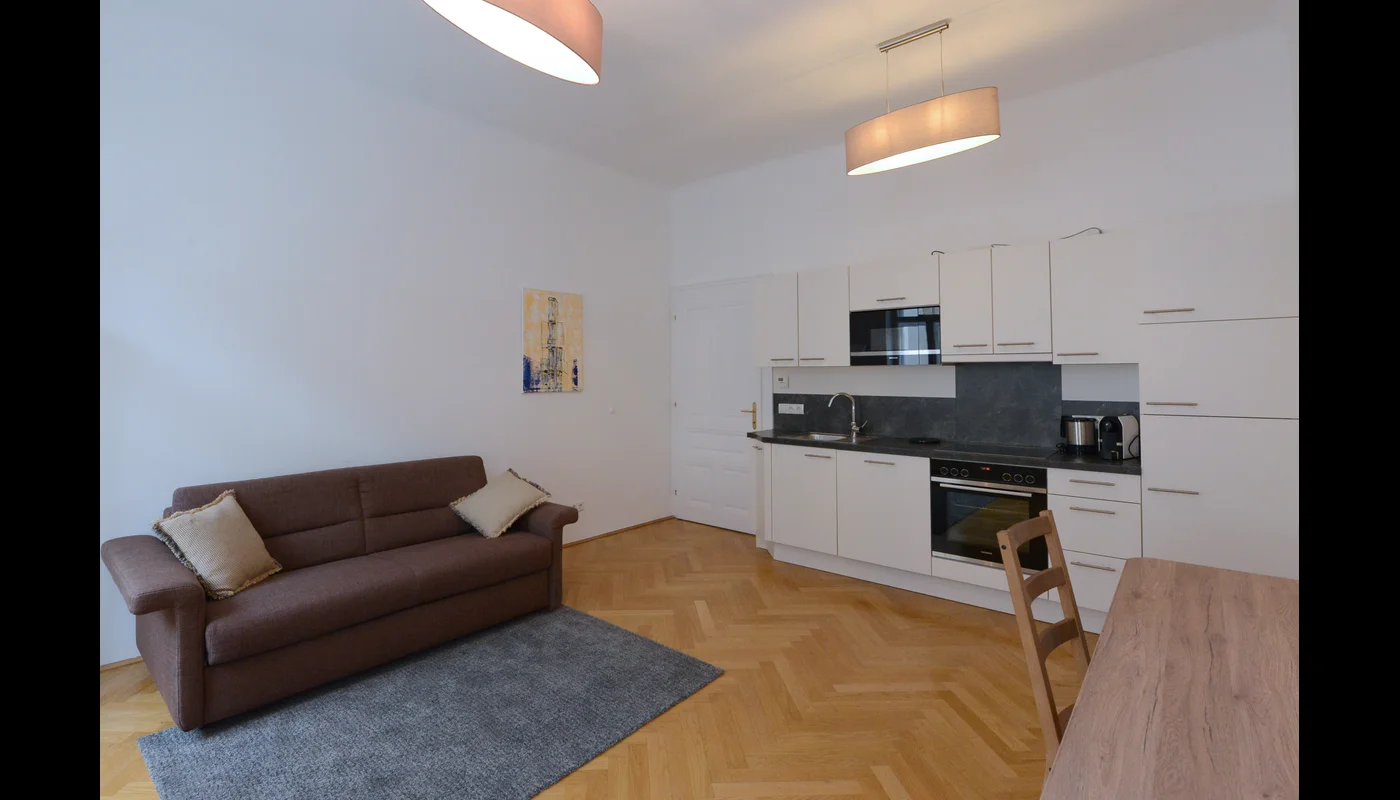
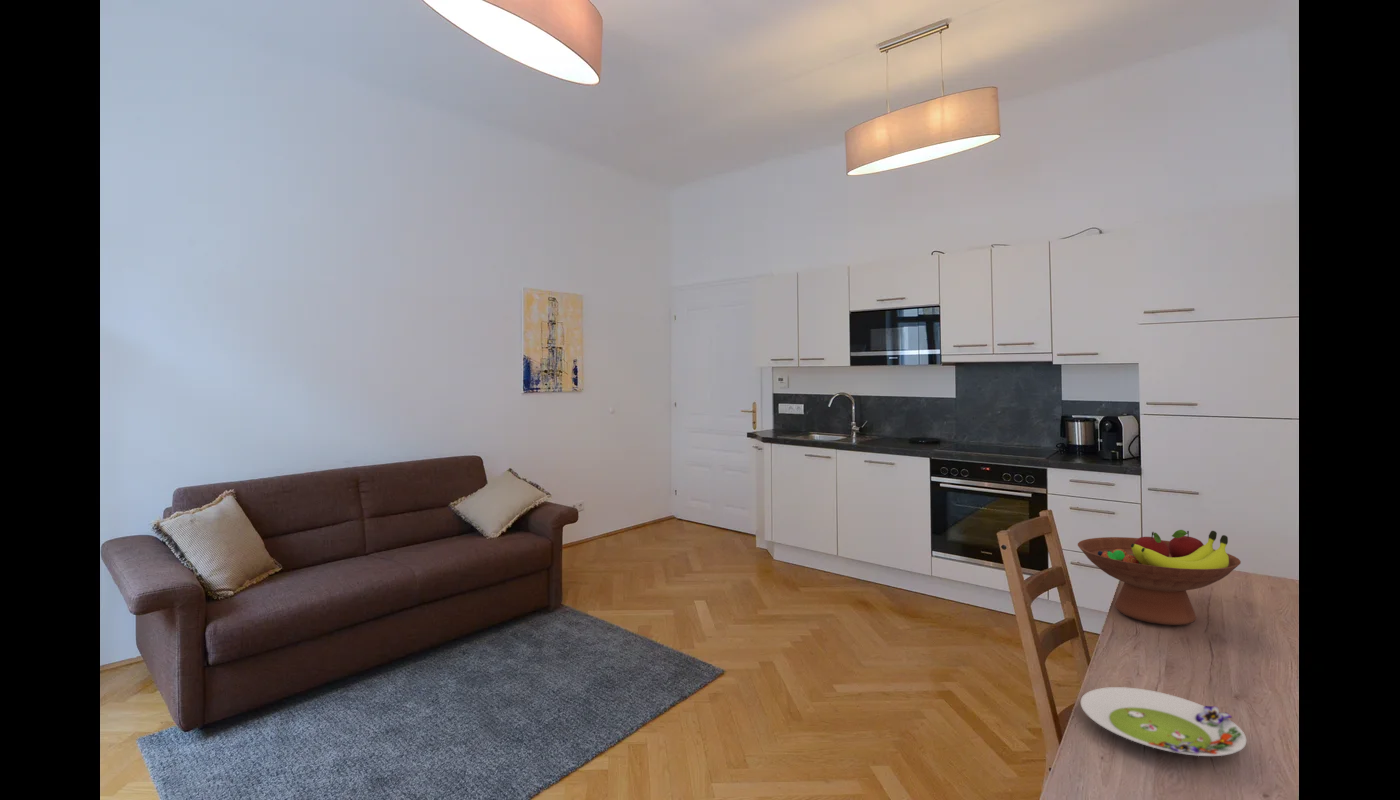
+ salad plate [1080,686,1247,757]
+ fruit bowl [1077,529,1242,626]
